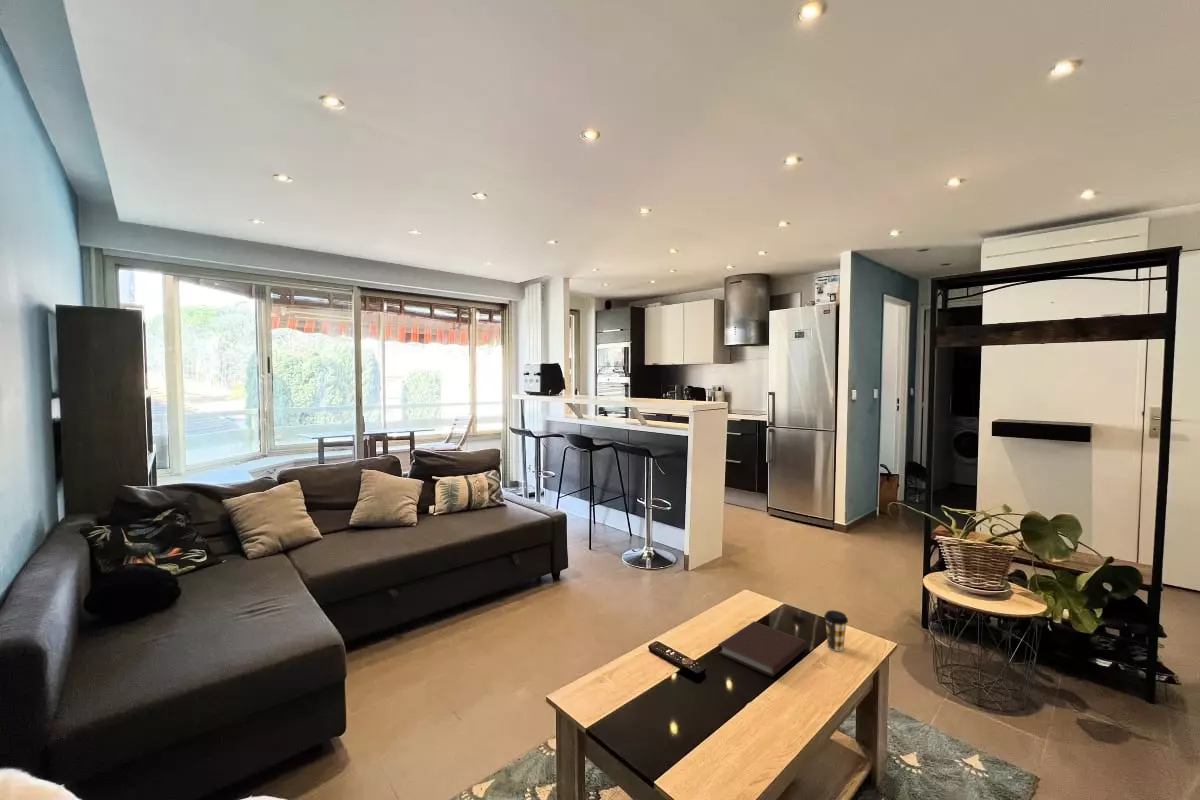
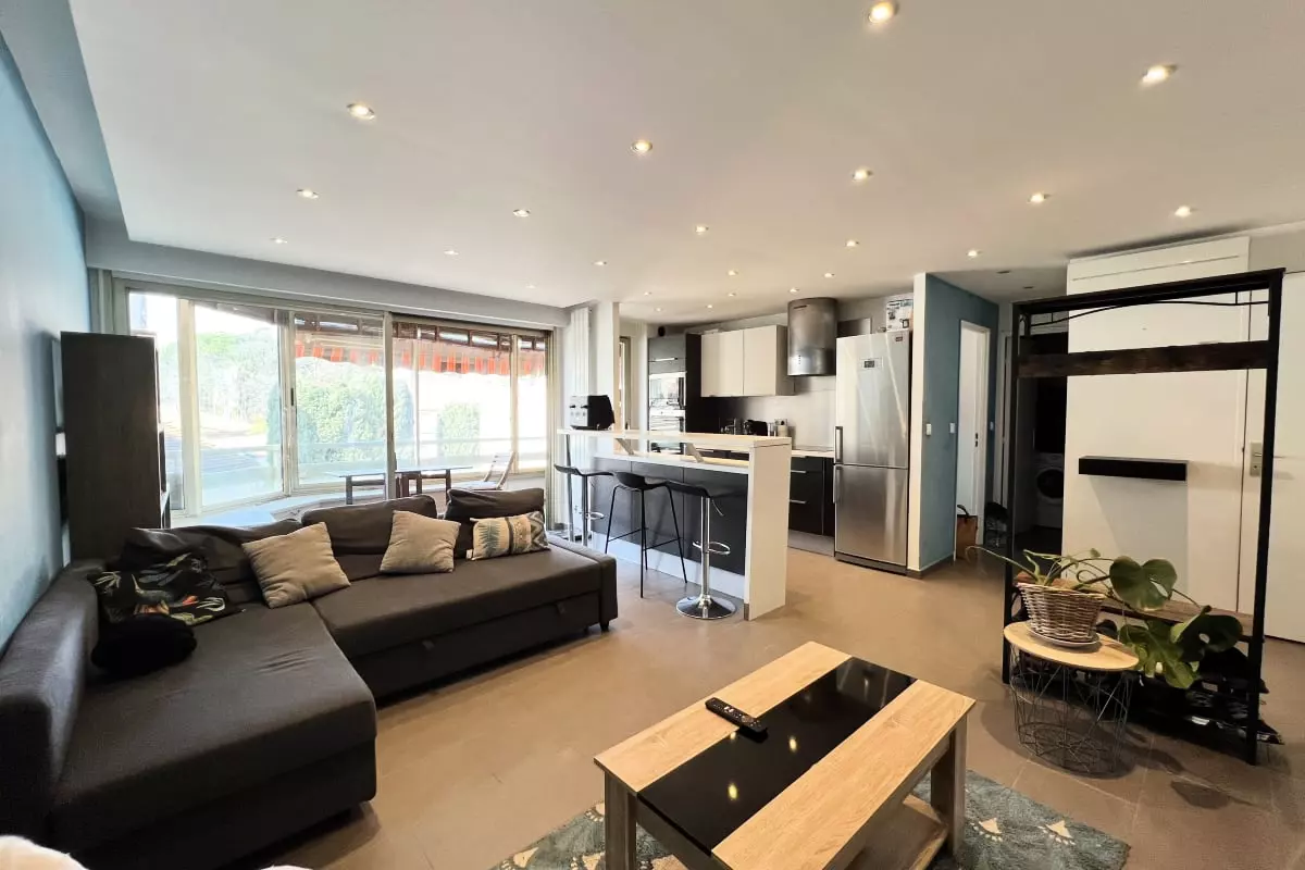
- notebook [717,620,808,678]
- coffee cup [823,609,849,652]
